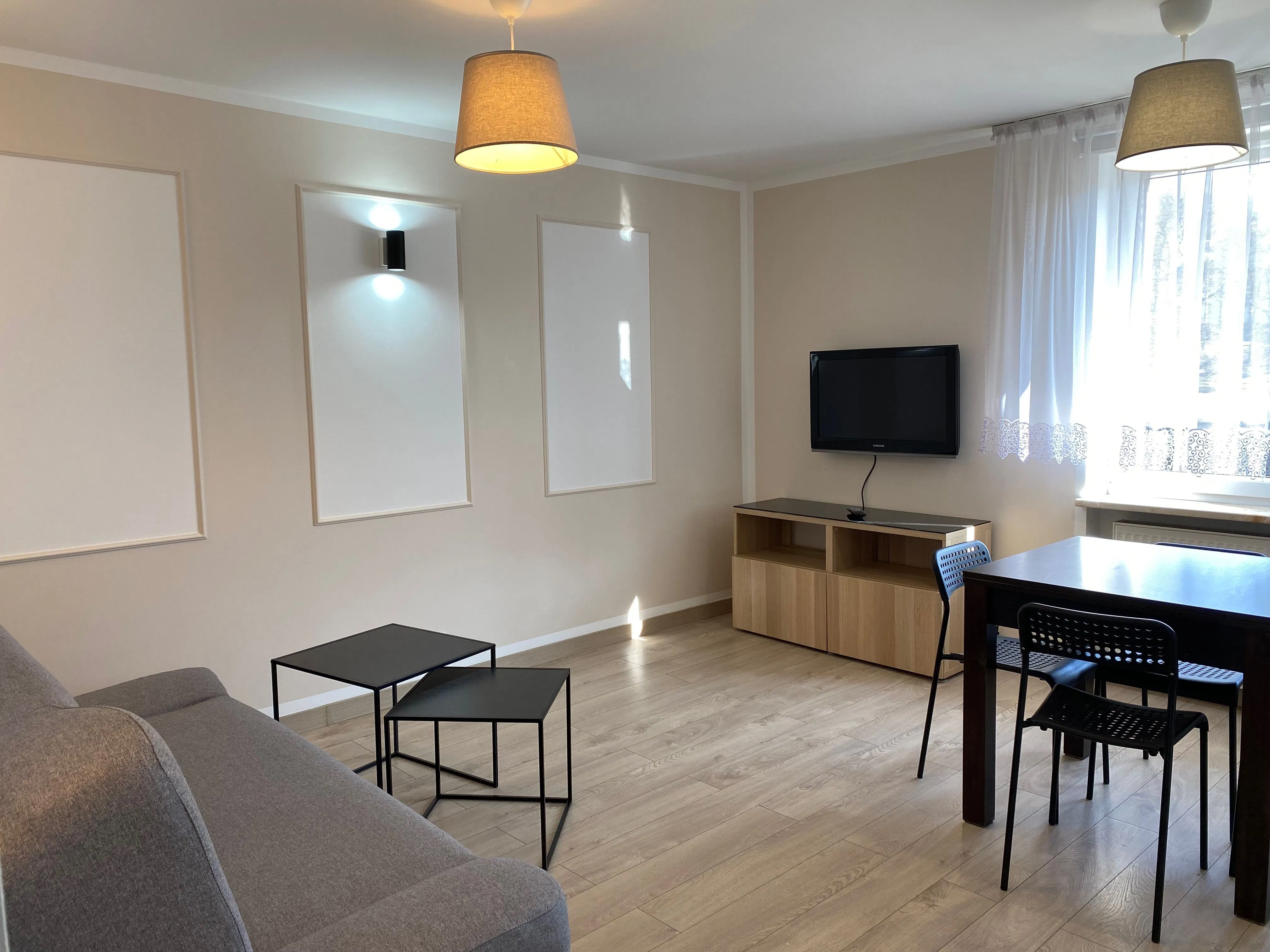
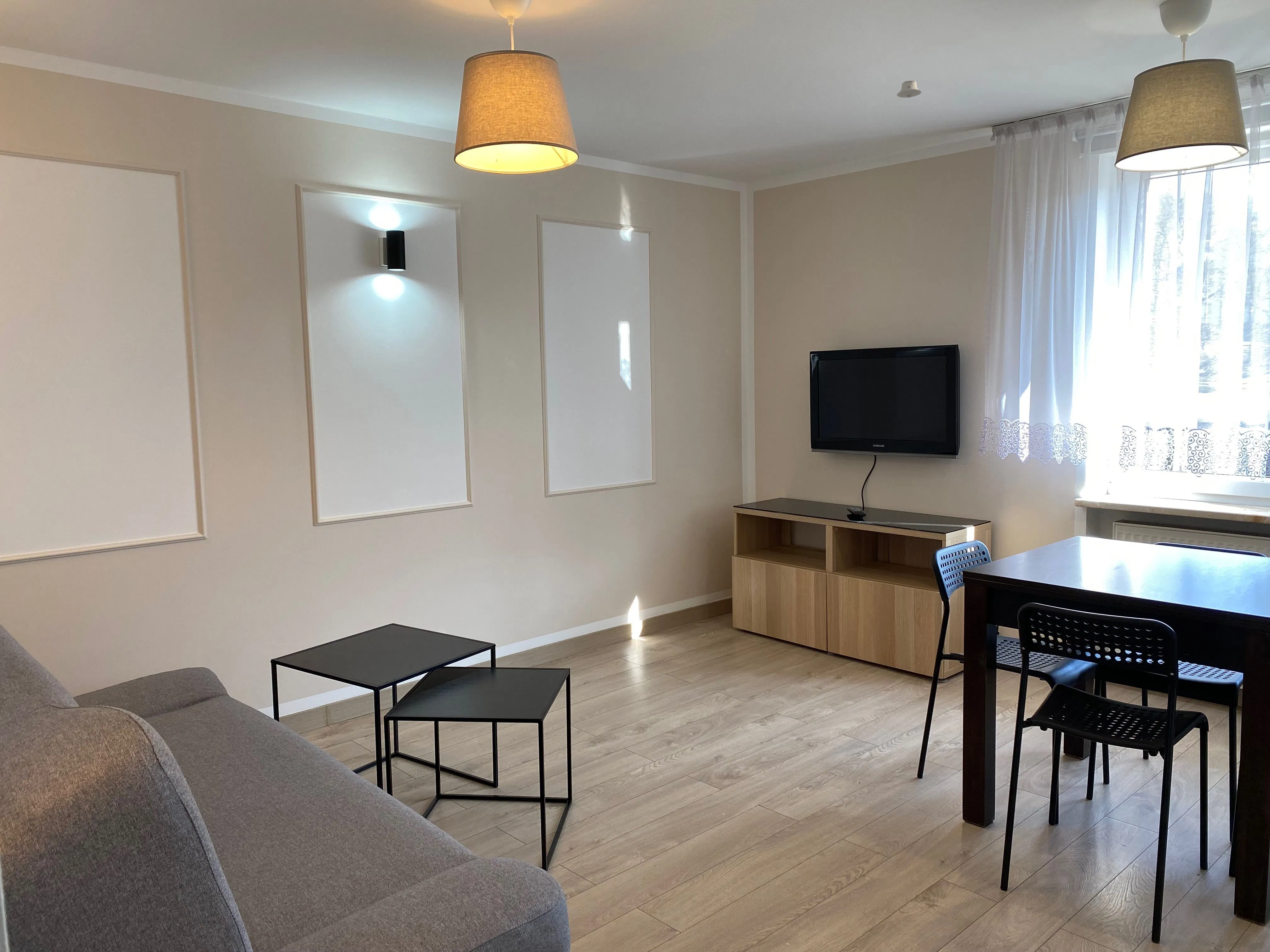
+ recessed light [896,80,922,98]
